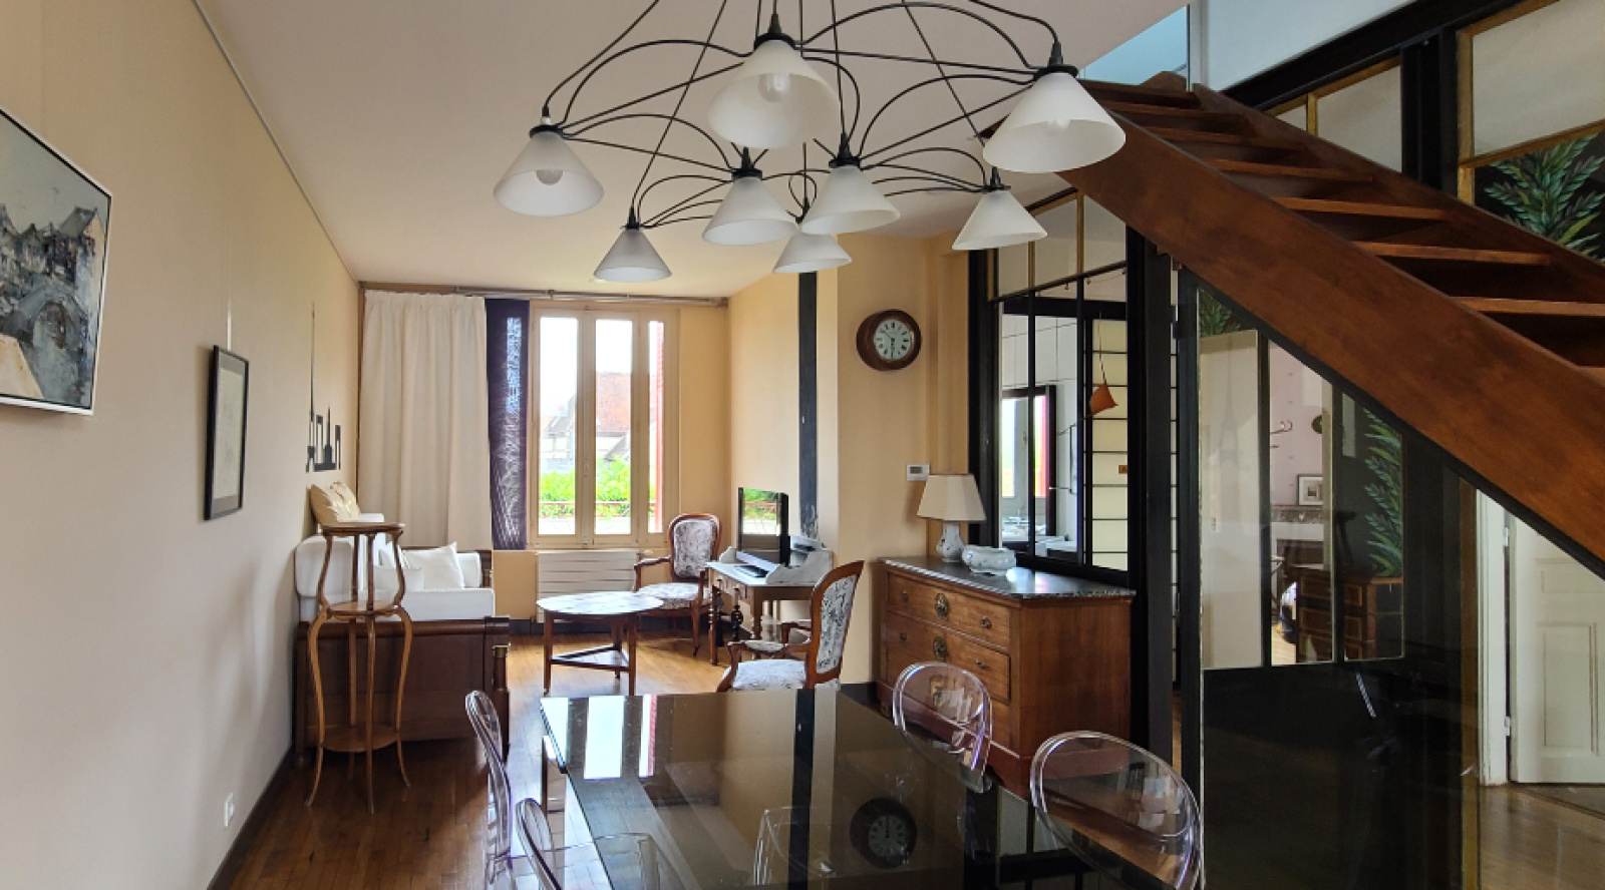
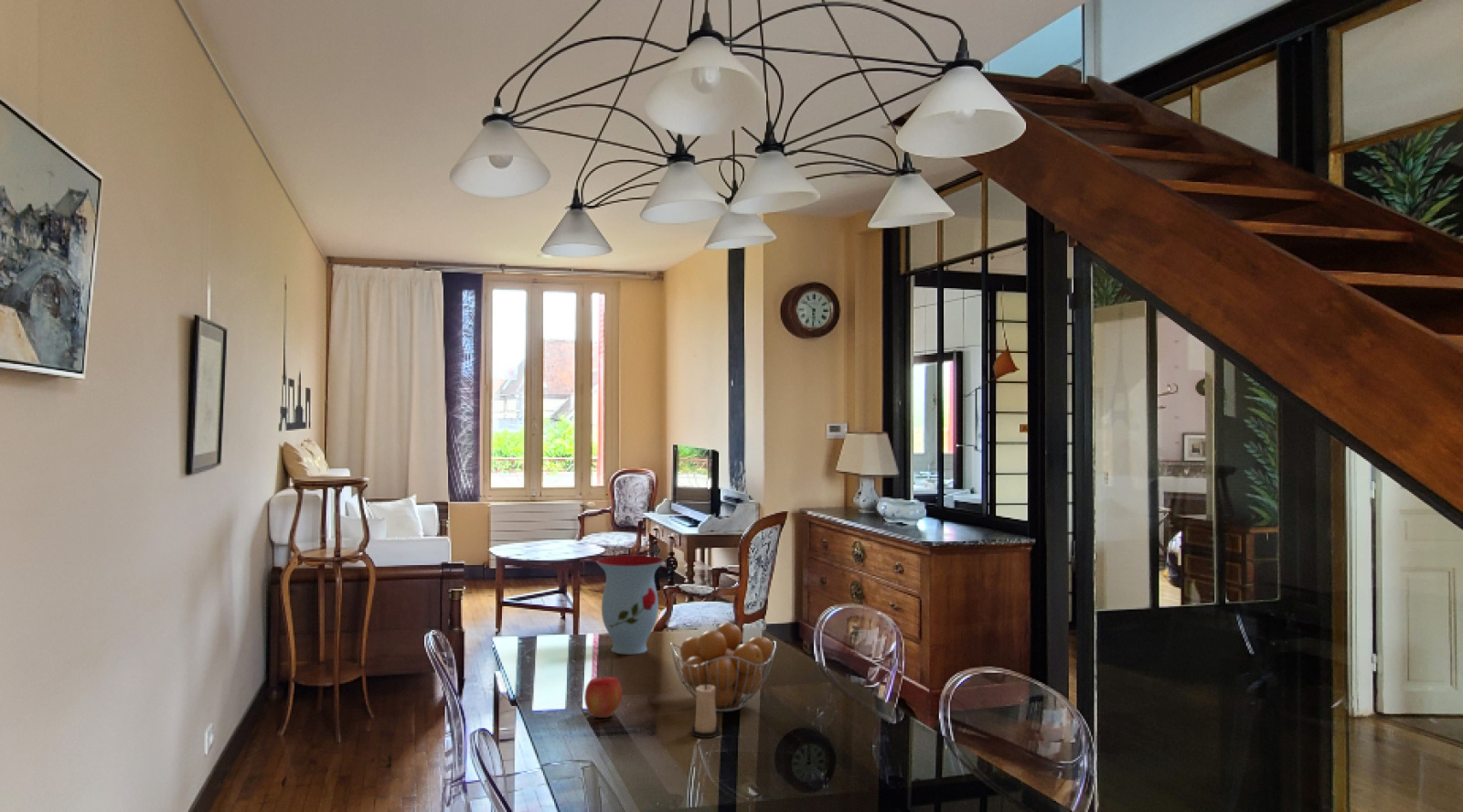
+ fruit basket [669,622,777,712]
+ apple [583,676,623,719]
+ candle [690,683,721,739]
+ vase [595,554,665,655]
